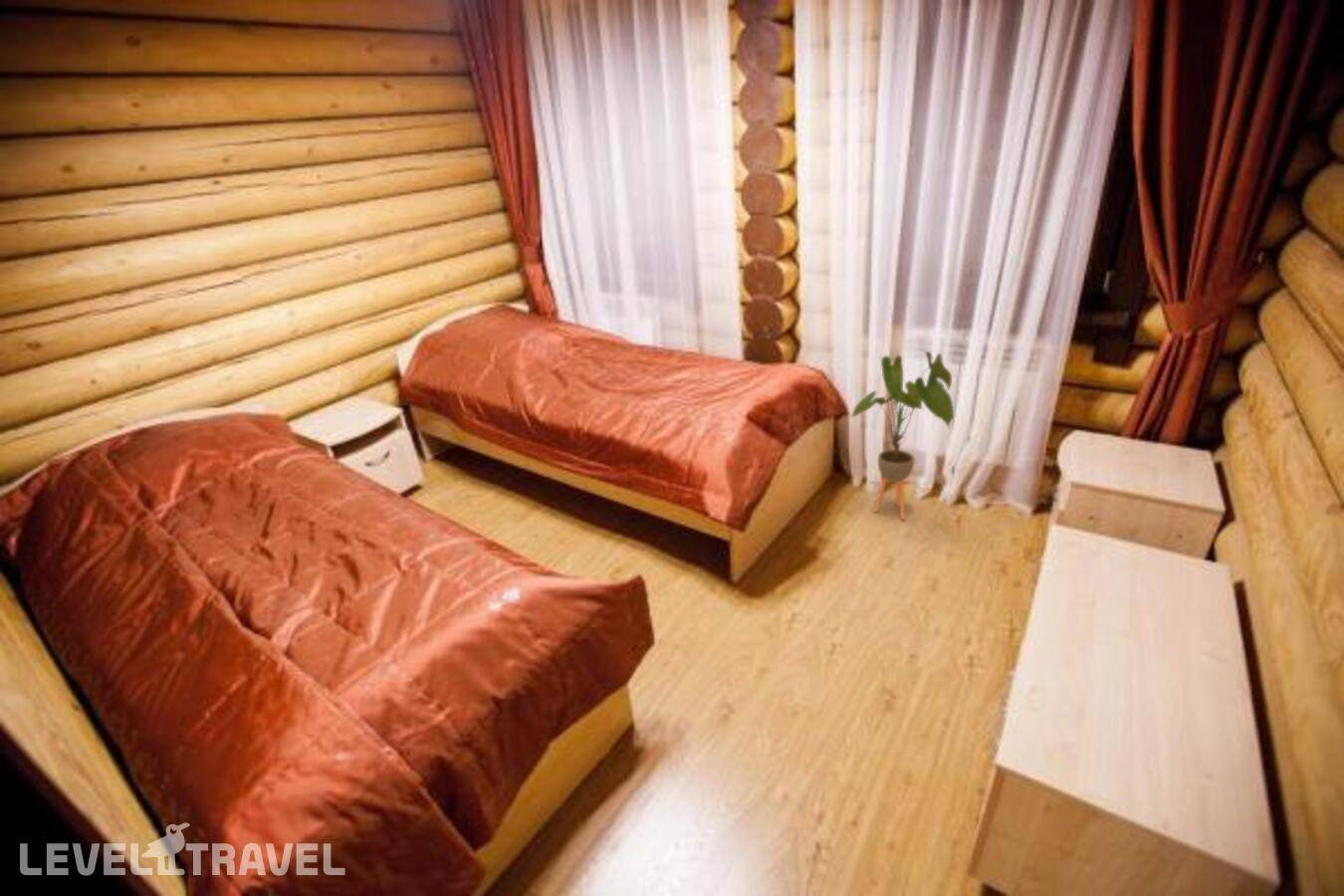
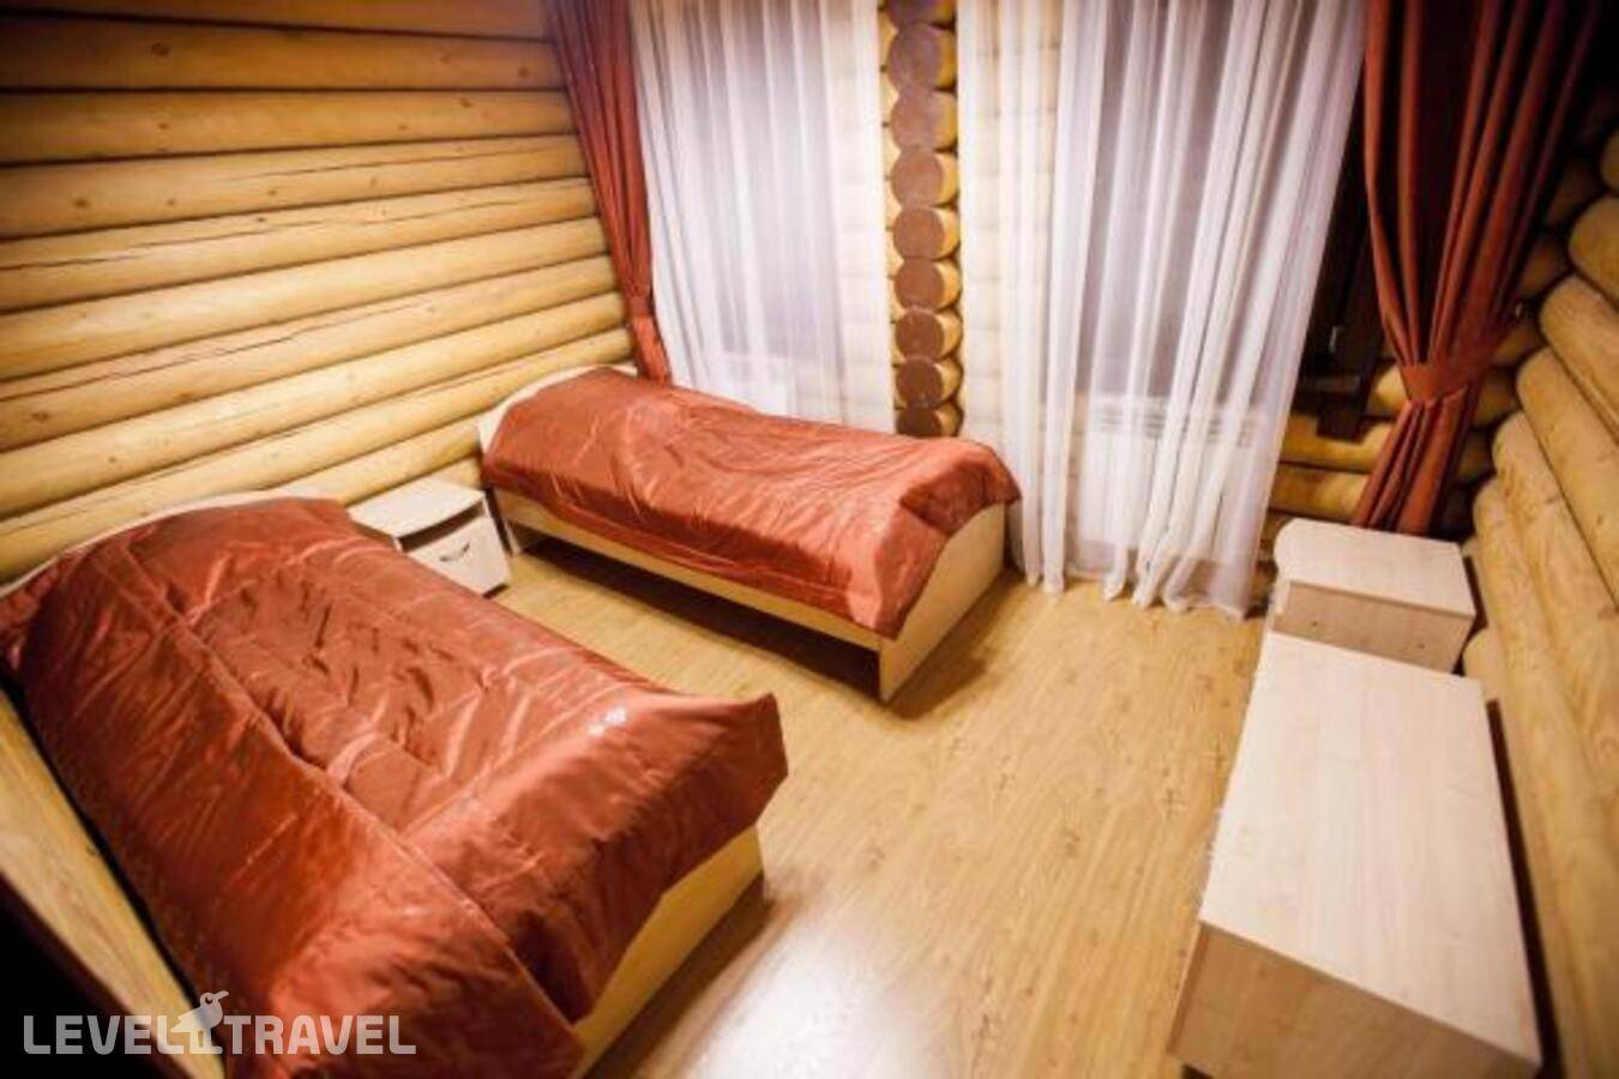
- house plant [847,350,958,521]
